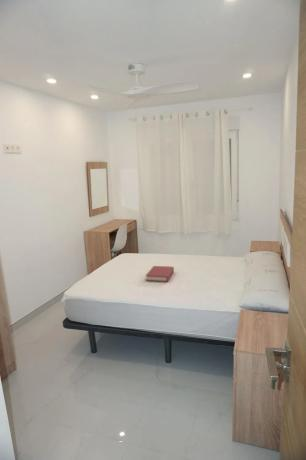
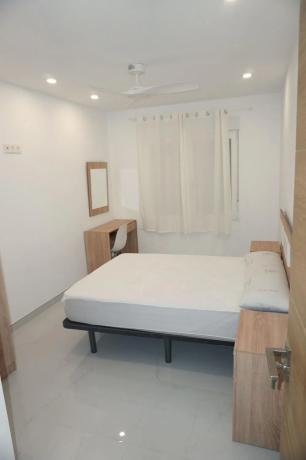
- hardback book [145,265,175,283]
